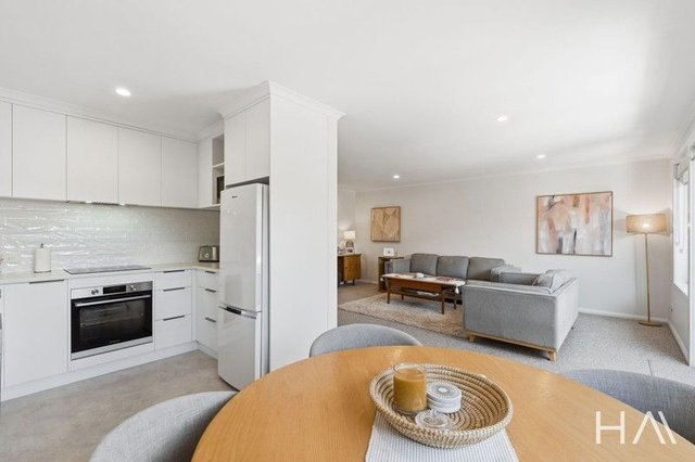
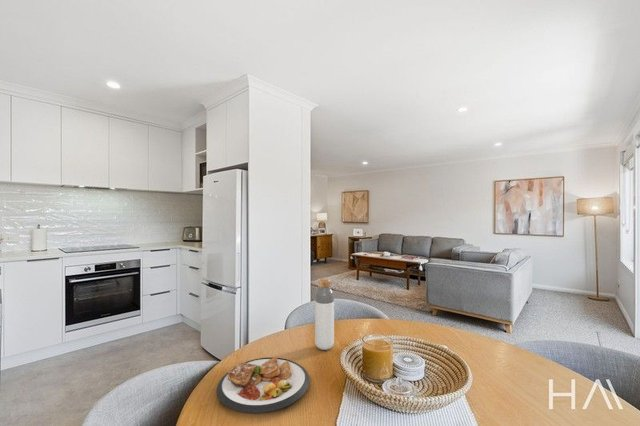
+ bottle [314,277,335,351]
+ plate [216,356,311,415]
